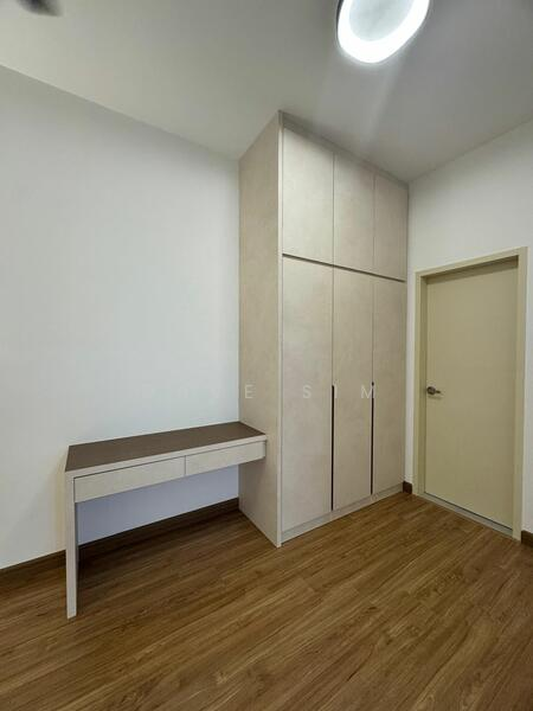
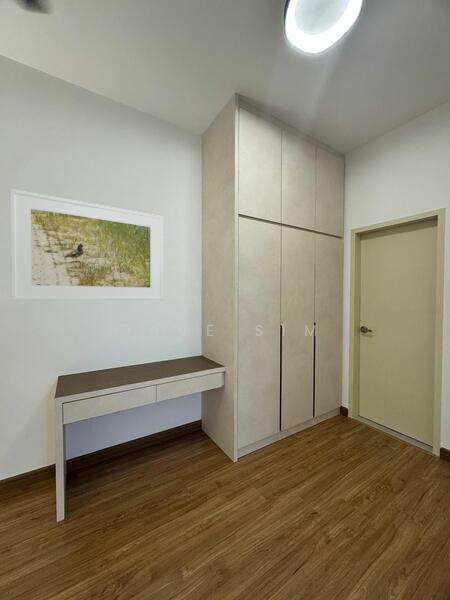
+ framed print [9,188,164,302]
